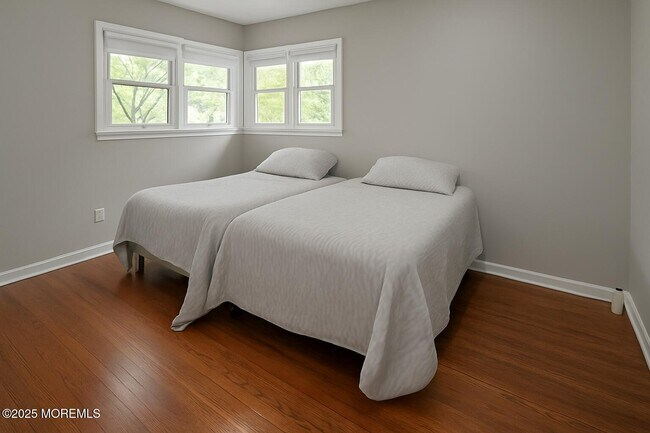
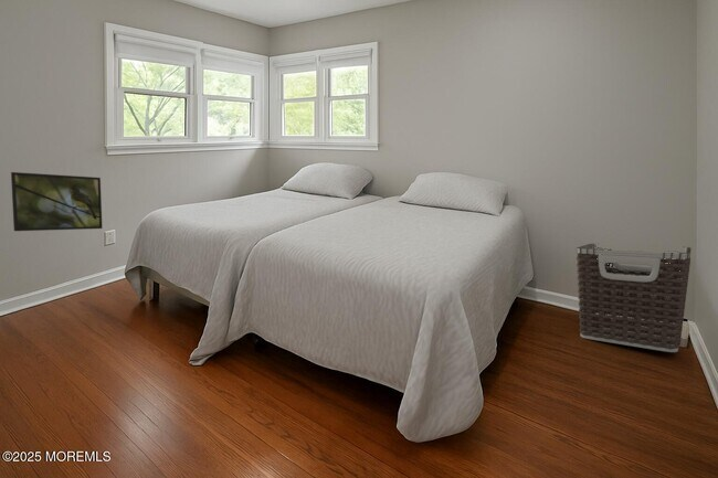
+ clothes hamper [576,243,691,353]
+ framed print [10,171,103,232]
